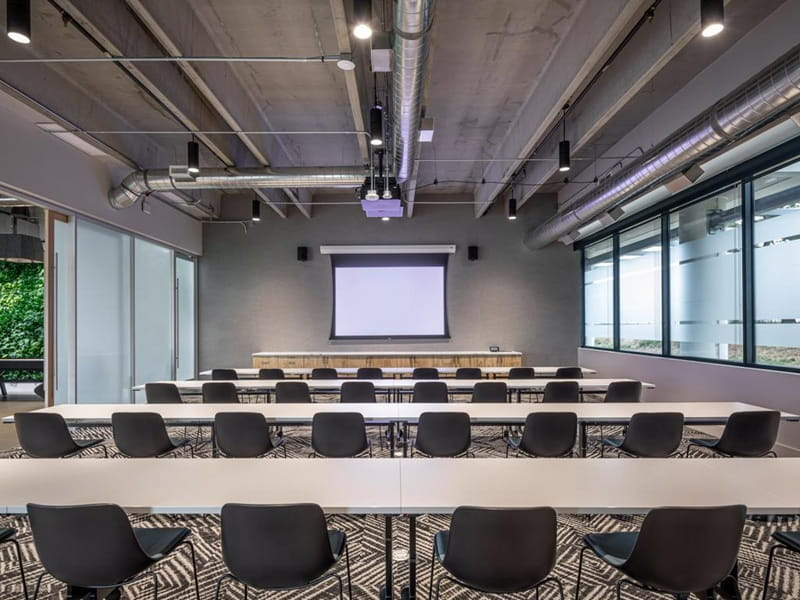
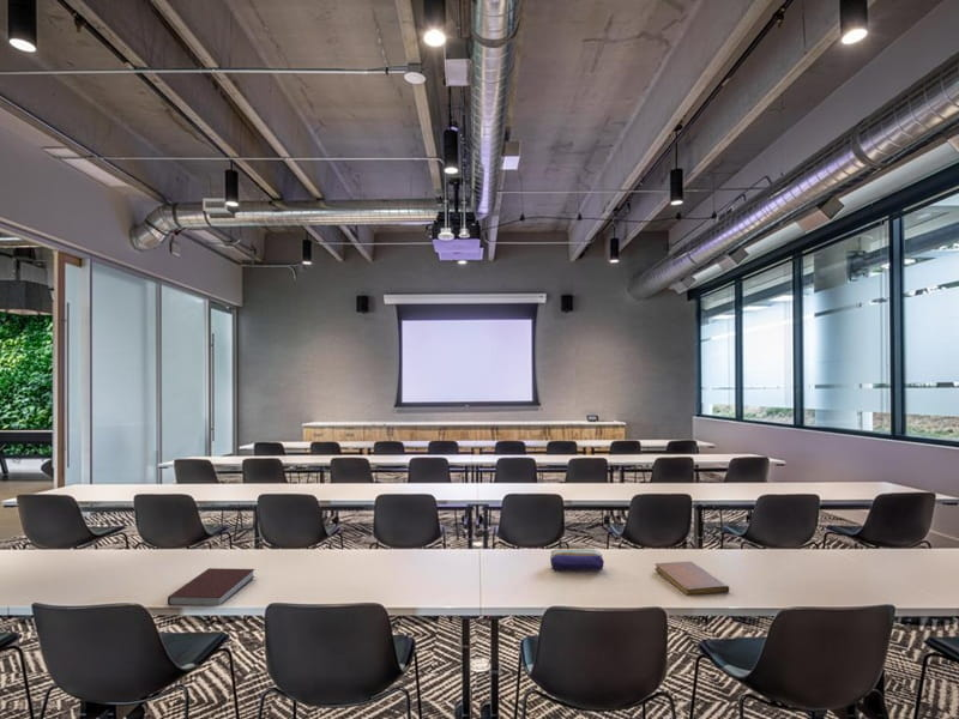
+ notebook [655,560,730,597]
+ notebook [167,567,255,606]
+ pencil case [549,548,605,572]
